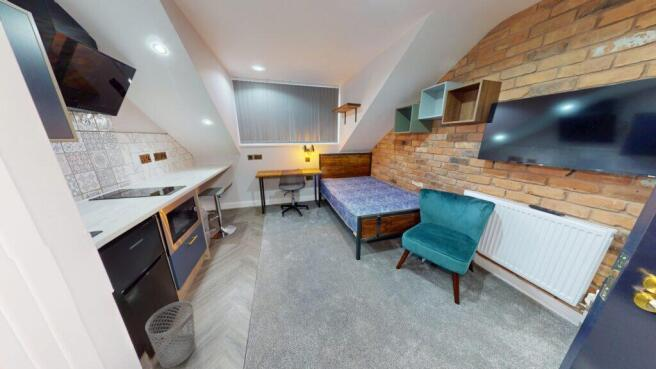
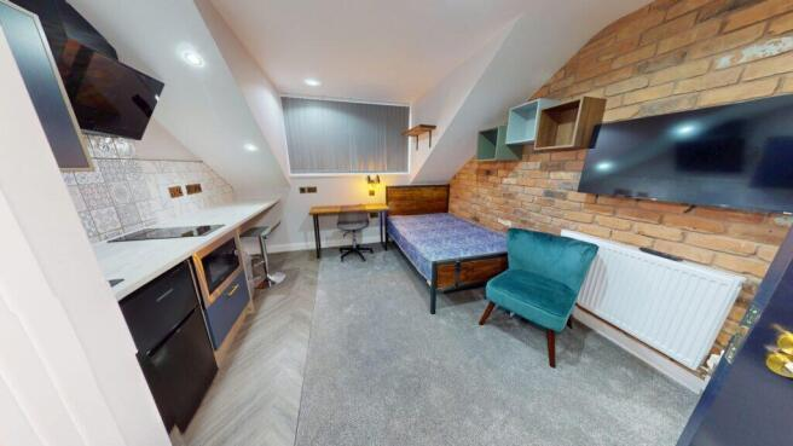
- wastebasket [144,300,196,369]
